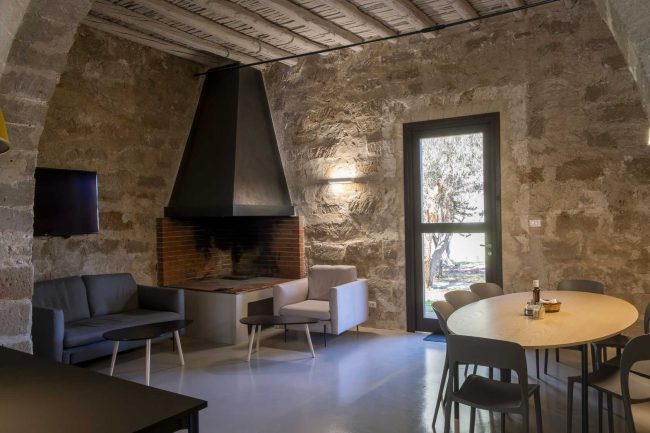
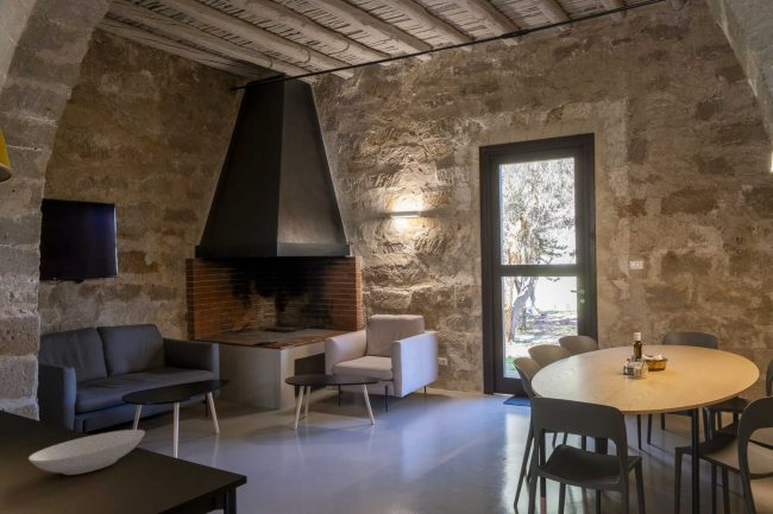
+ bowl [27,429,146,476]
